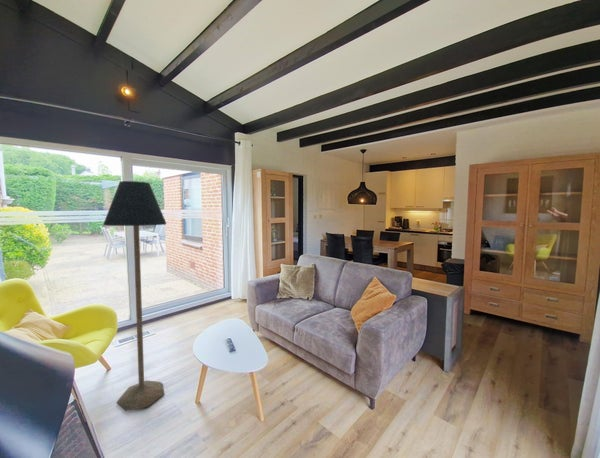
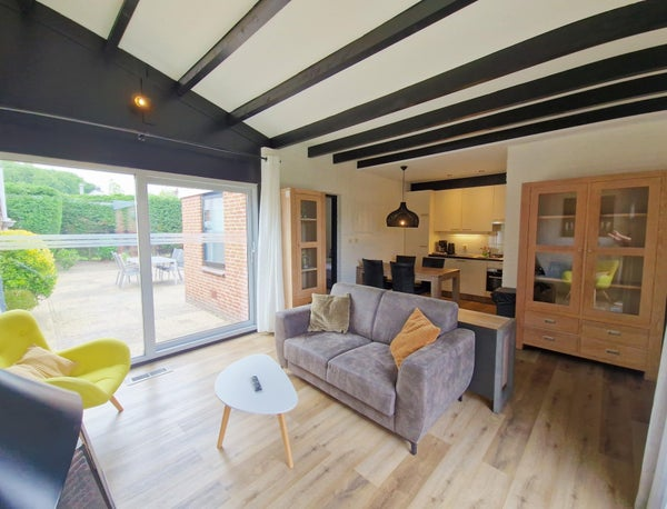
- floor lamp [102,180,167,412]
